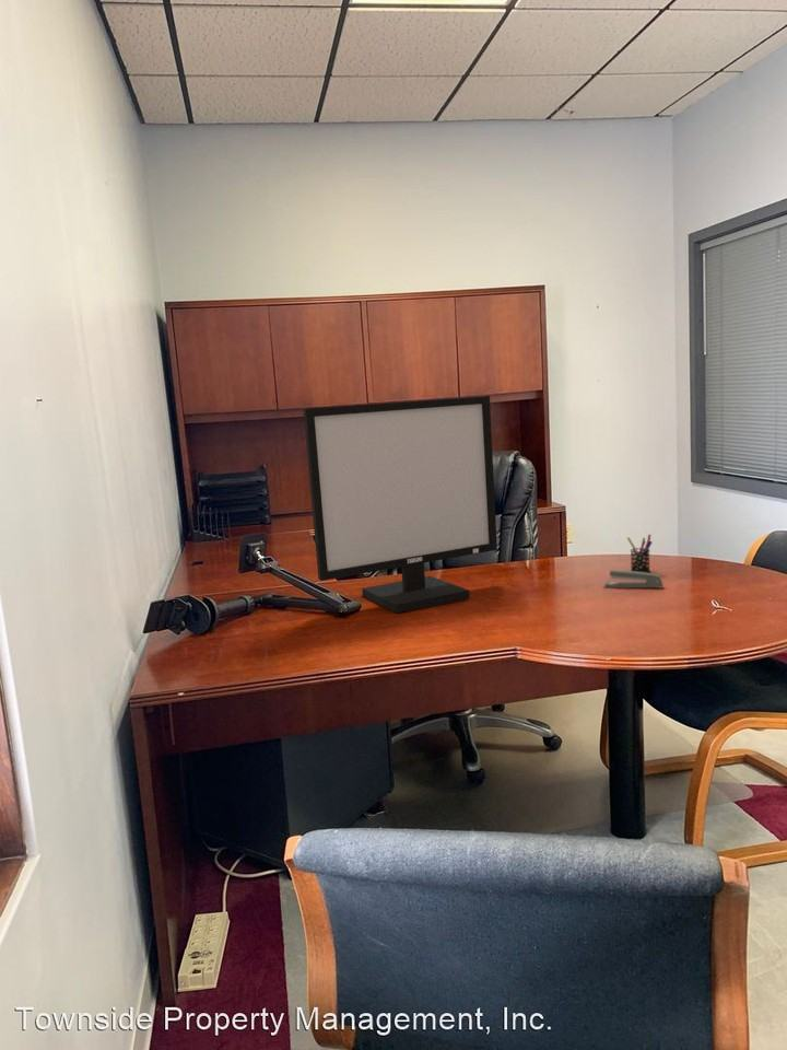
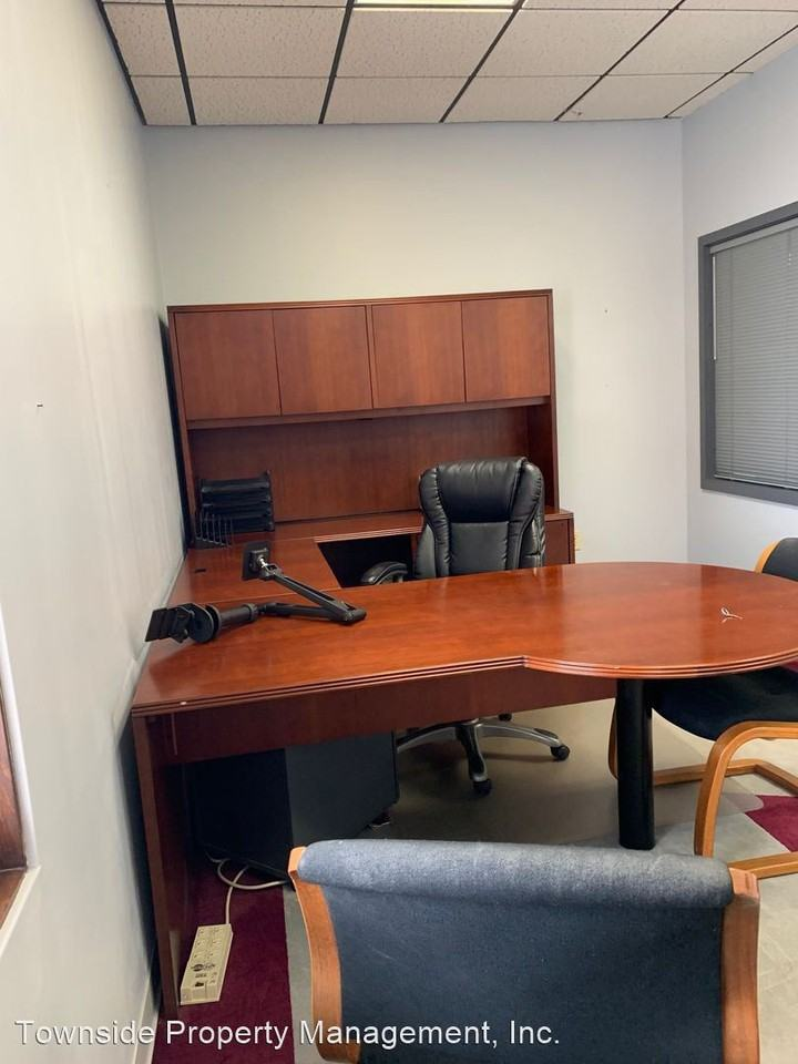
- pen holder [626,534,654,573]
- stapler [603,569,665,588]
- monitor [303,395,498,614]
